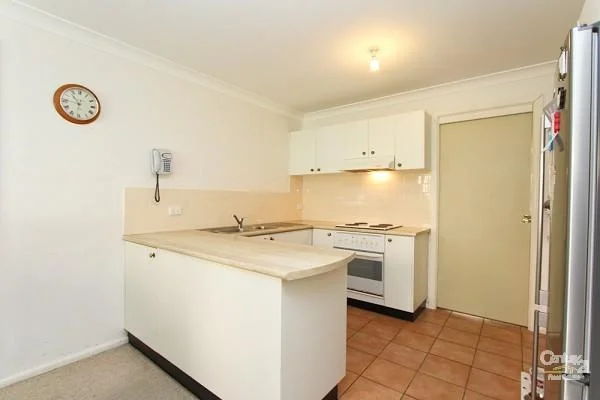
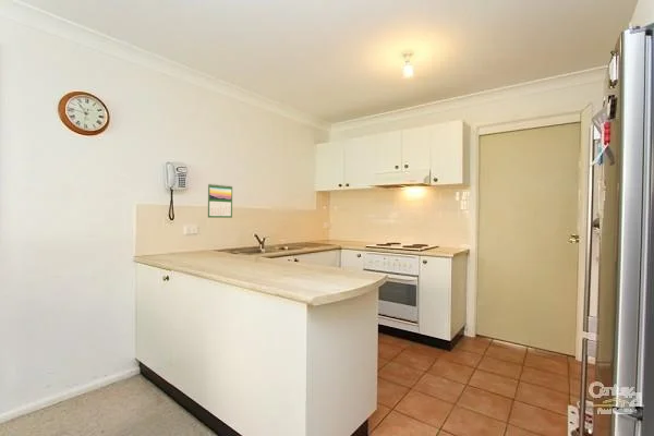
+ calendar [207,182,233,219]
